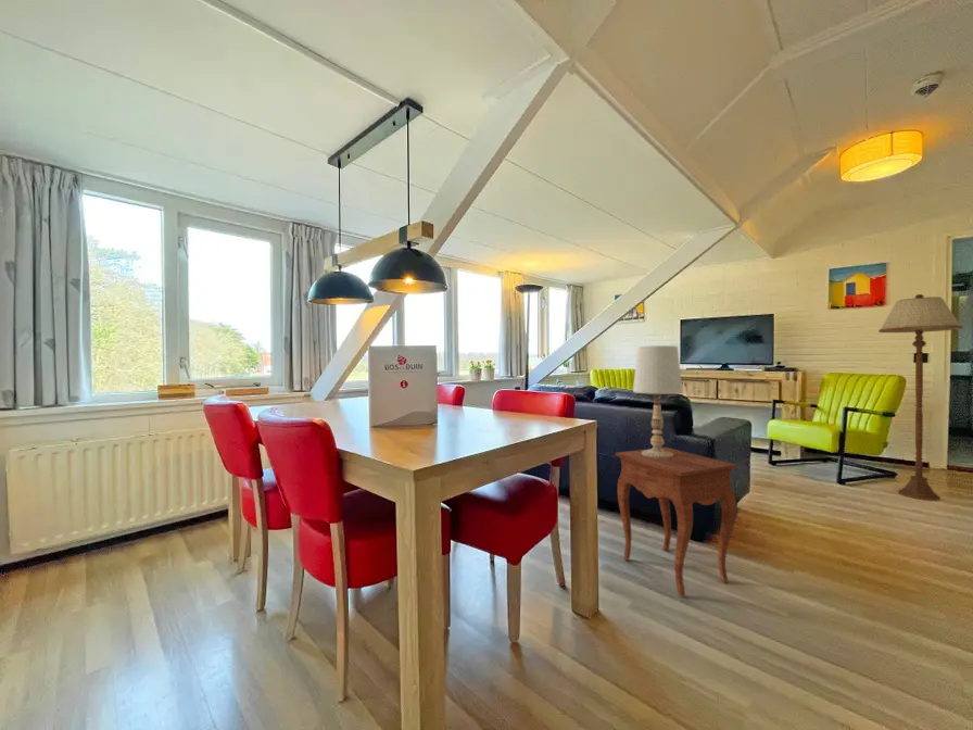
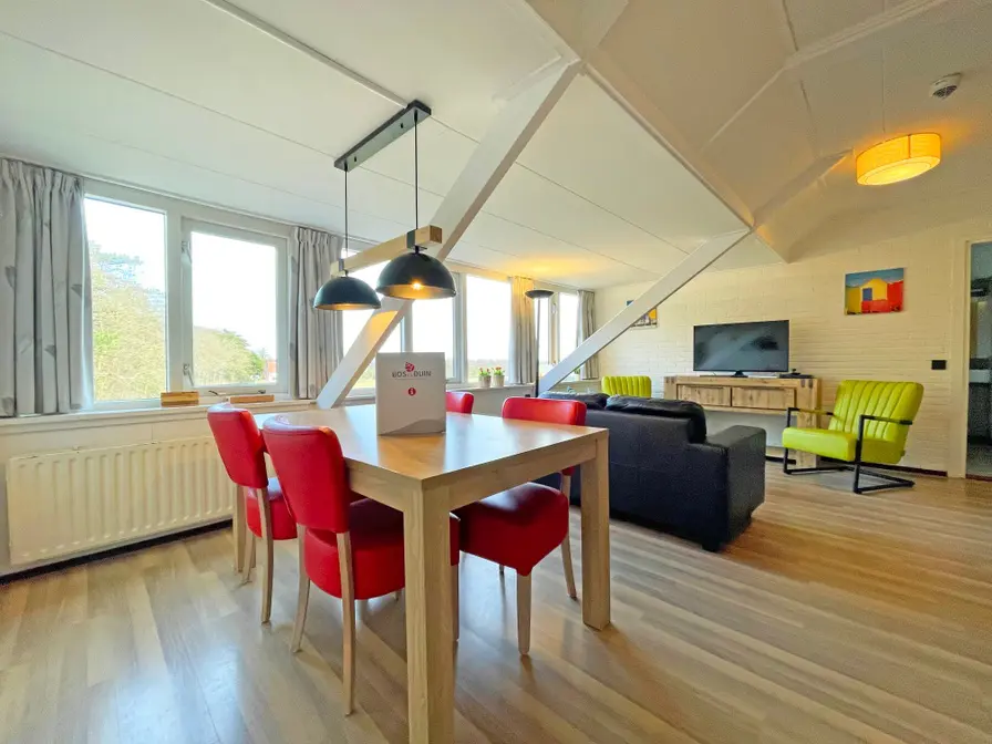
- floor lamp [877,293,964,502]
- side table [615,446,738,597]
- table lamp [632,344,683,458]
